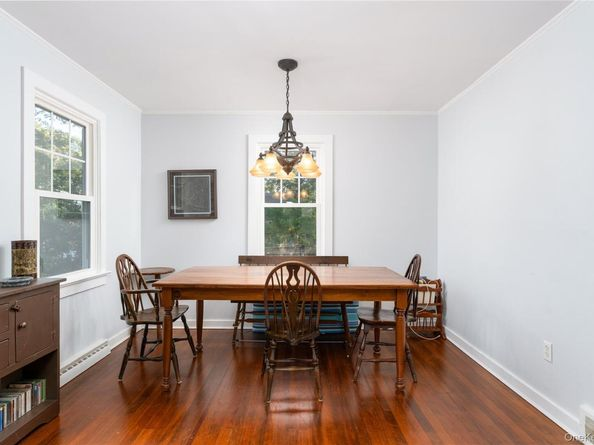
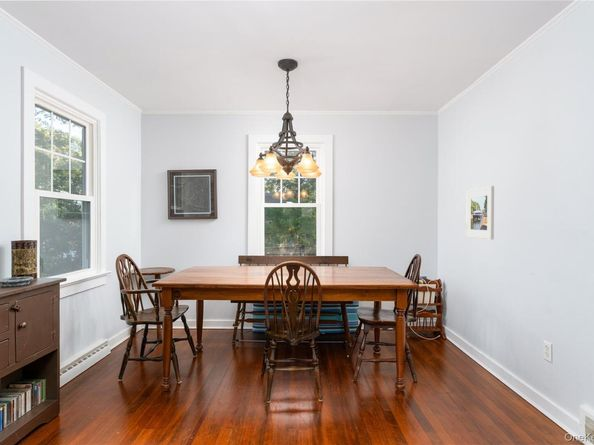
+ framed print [465,185,495,241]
